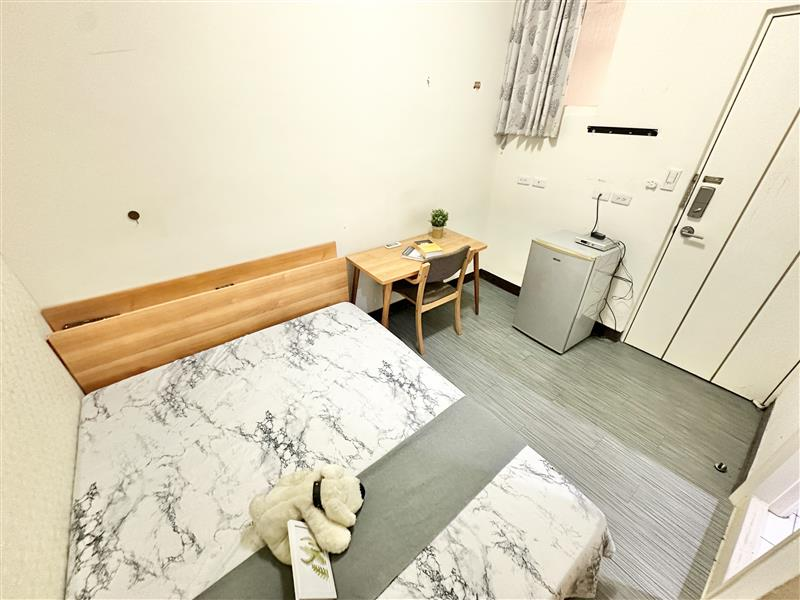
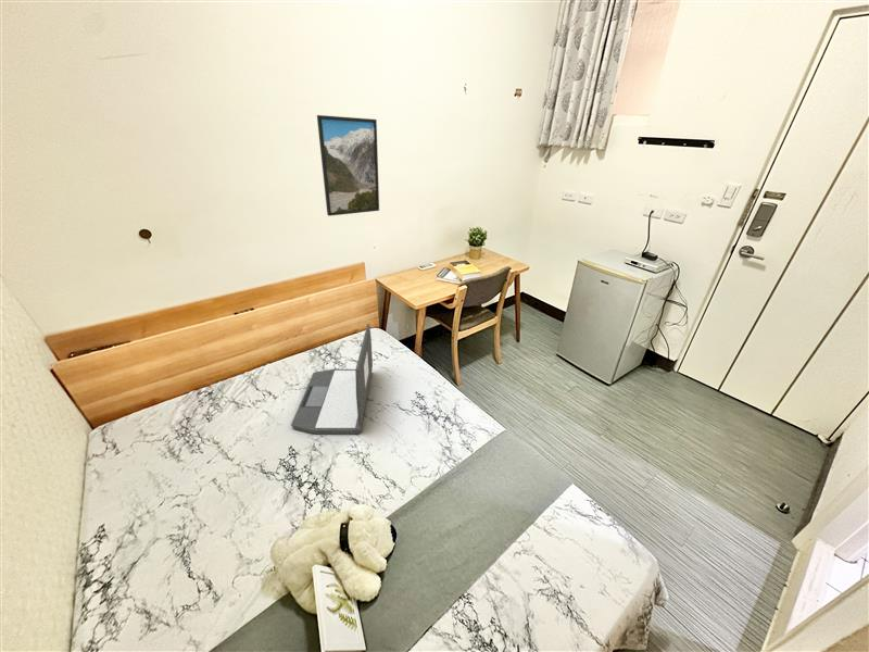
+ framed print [316,114,380,217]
+ laptop [290,323,374,435]
